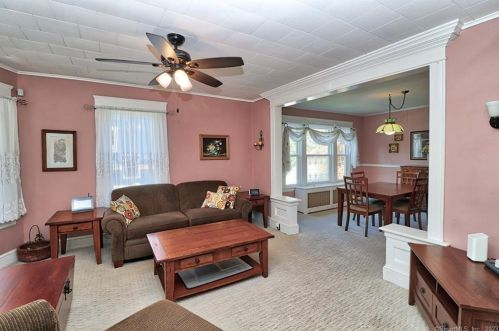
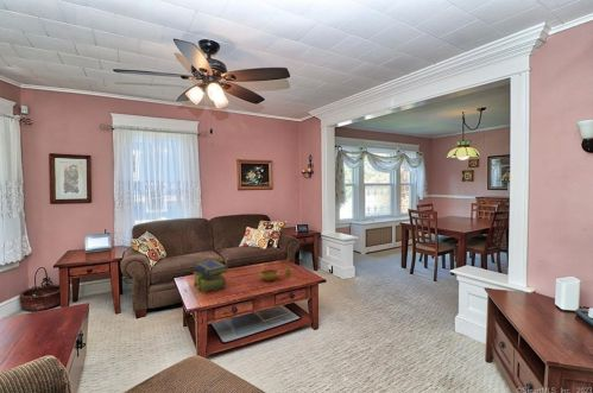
+ decorative bowl [259,256,292,283]
+ stack of books [193,259,228,294]
